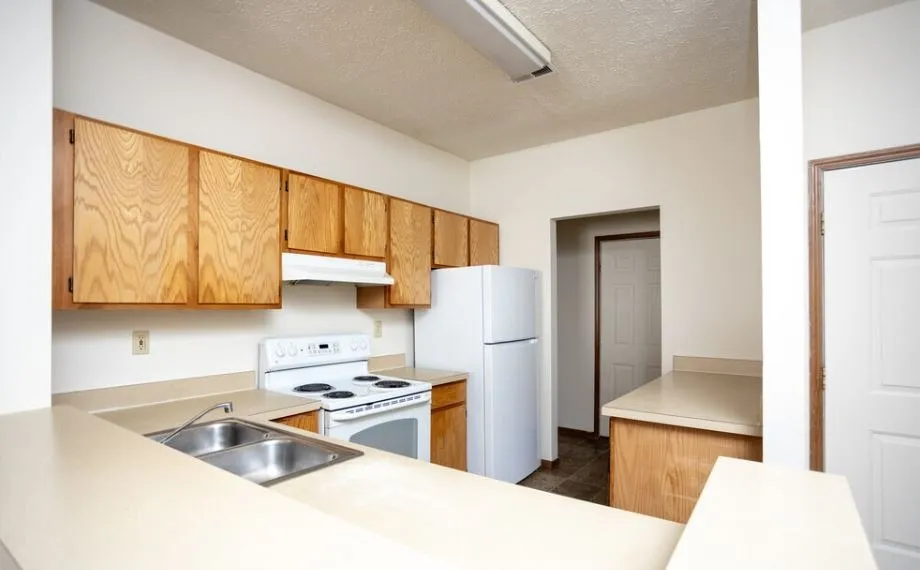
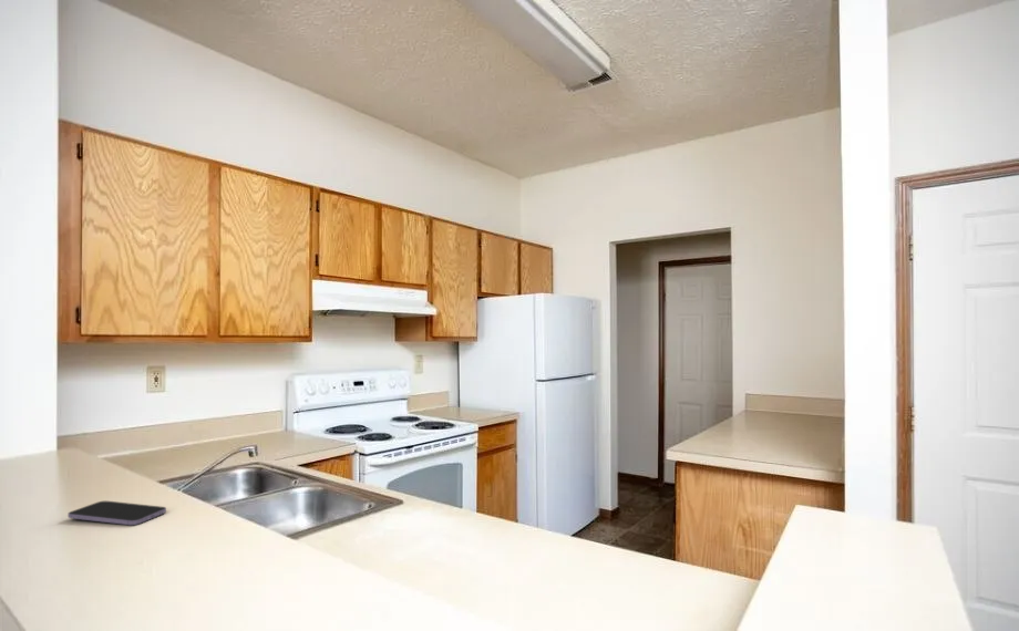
+ smartphone [66,500,167,526]
